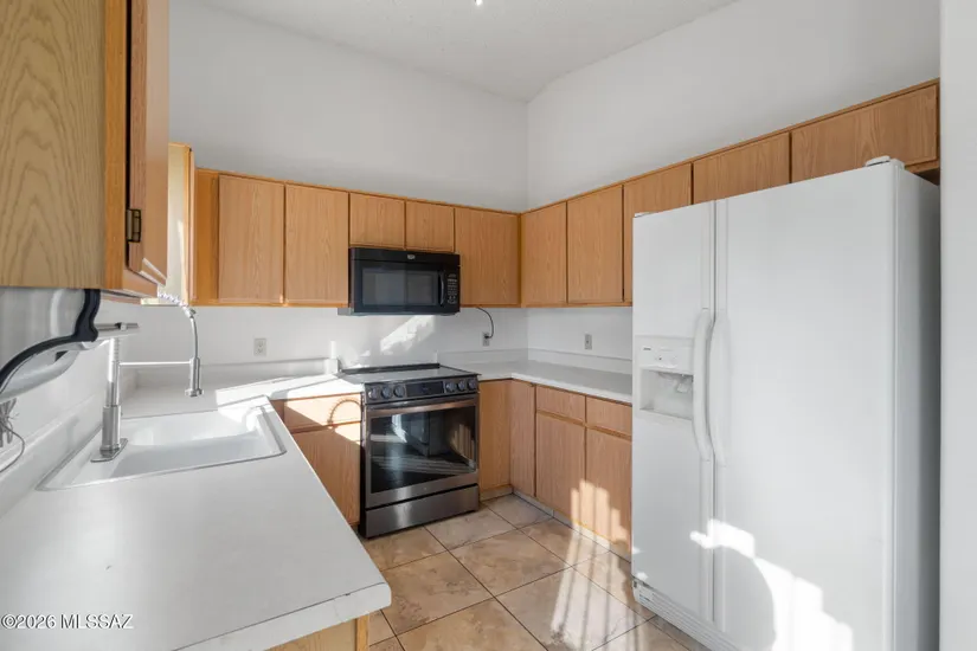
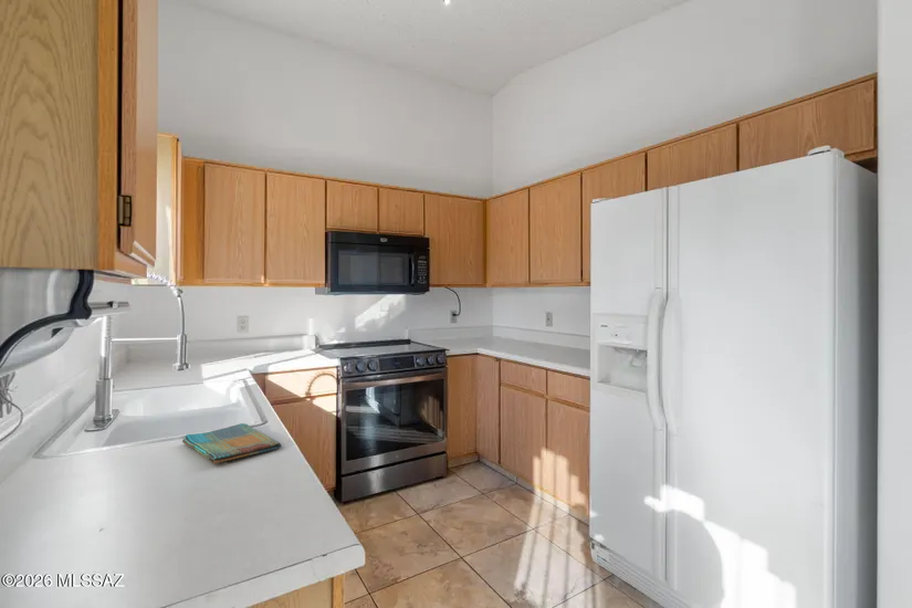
+ dish towel [181,422,282,464]
